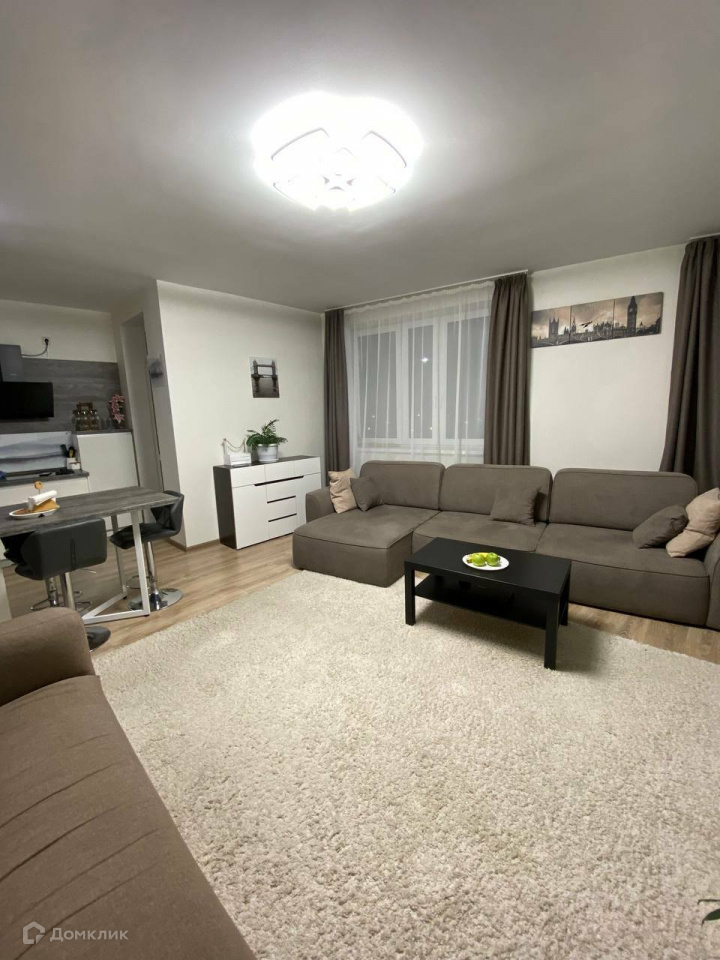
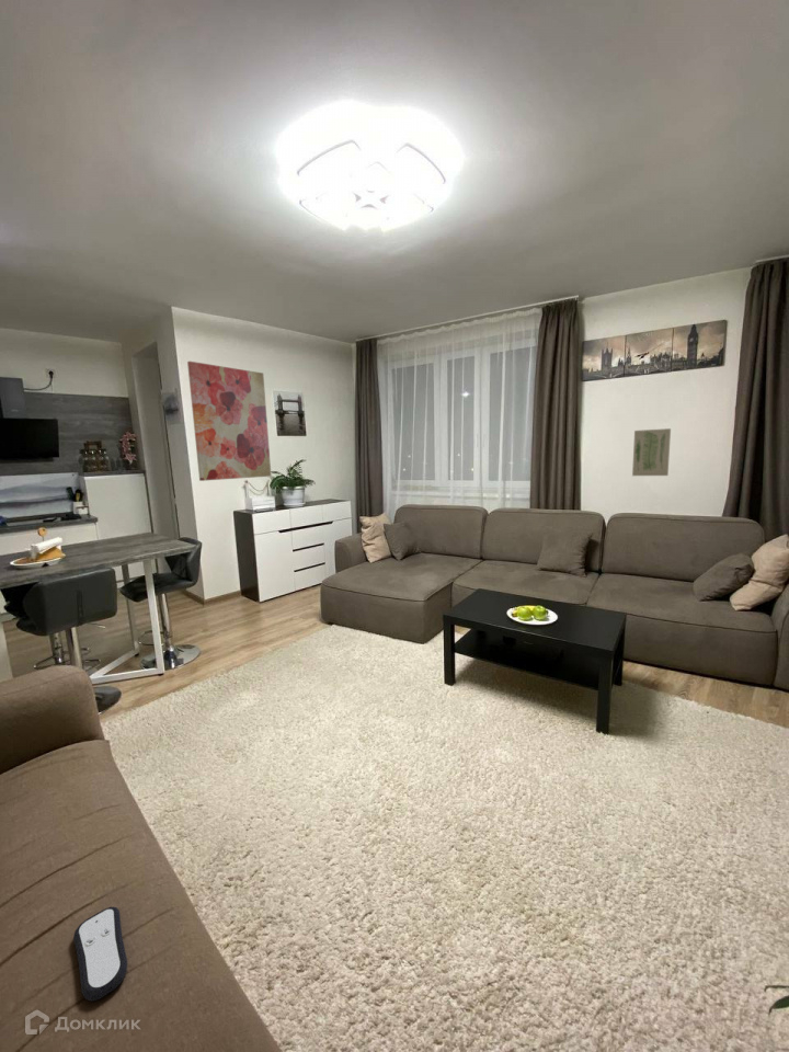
+ wall art [631,427,672,477]
+ wall art [186,361,272,482]
+ remote control [72,906,128,1003]
